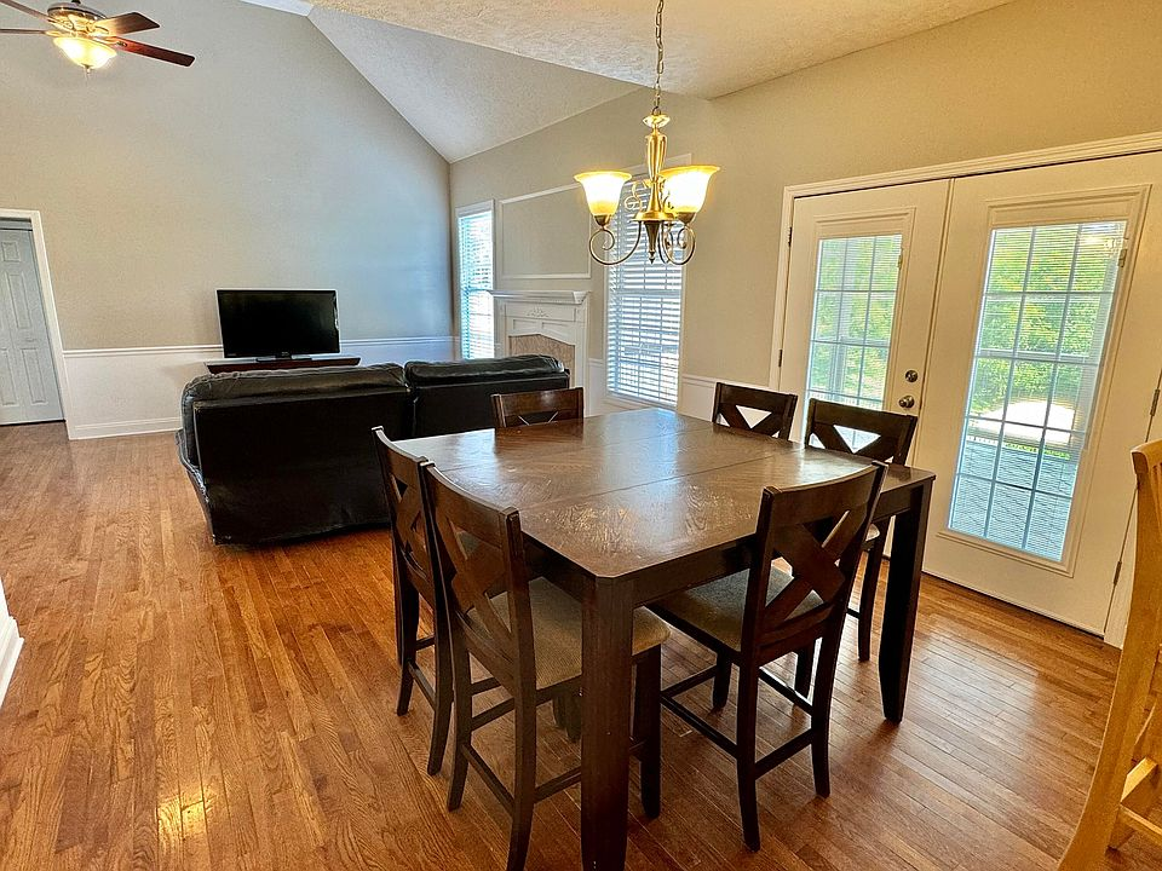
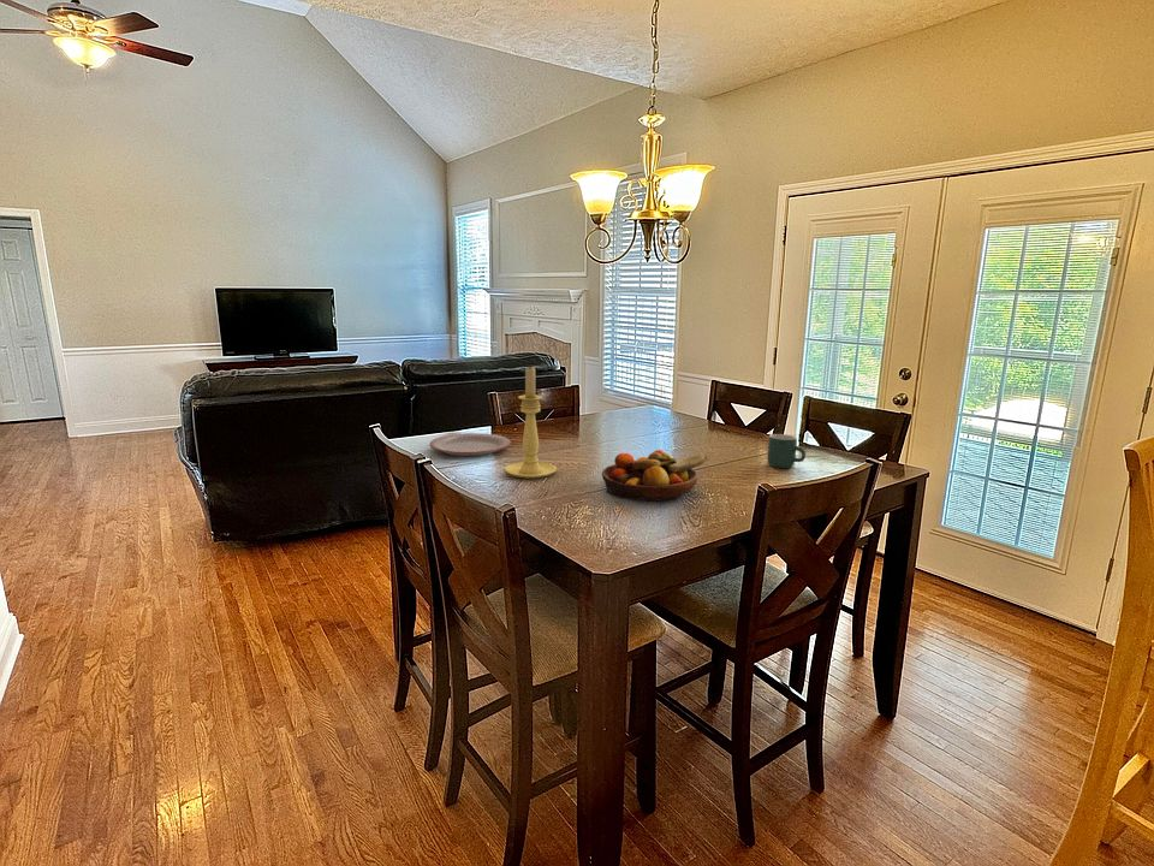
+ fruit bowl [601,449,708,503]
+ candle holder [504,364,558,480]
+ mug [767,433,807,469]
+ plate [428,432,512,457]
